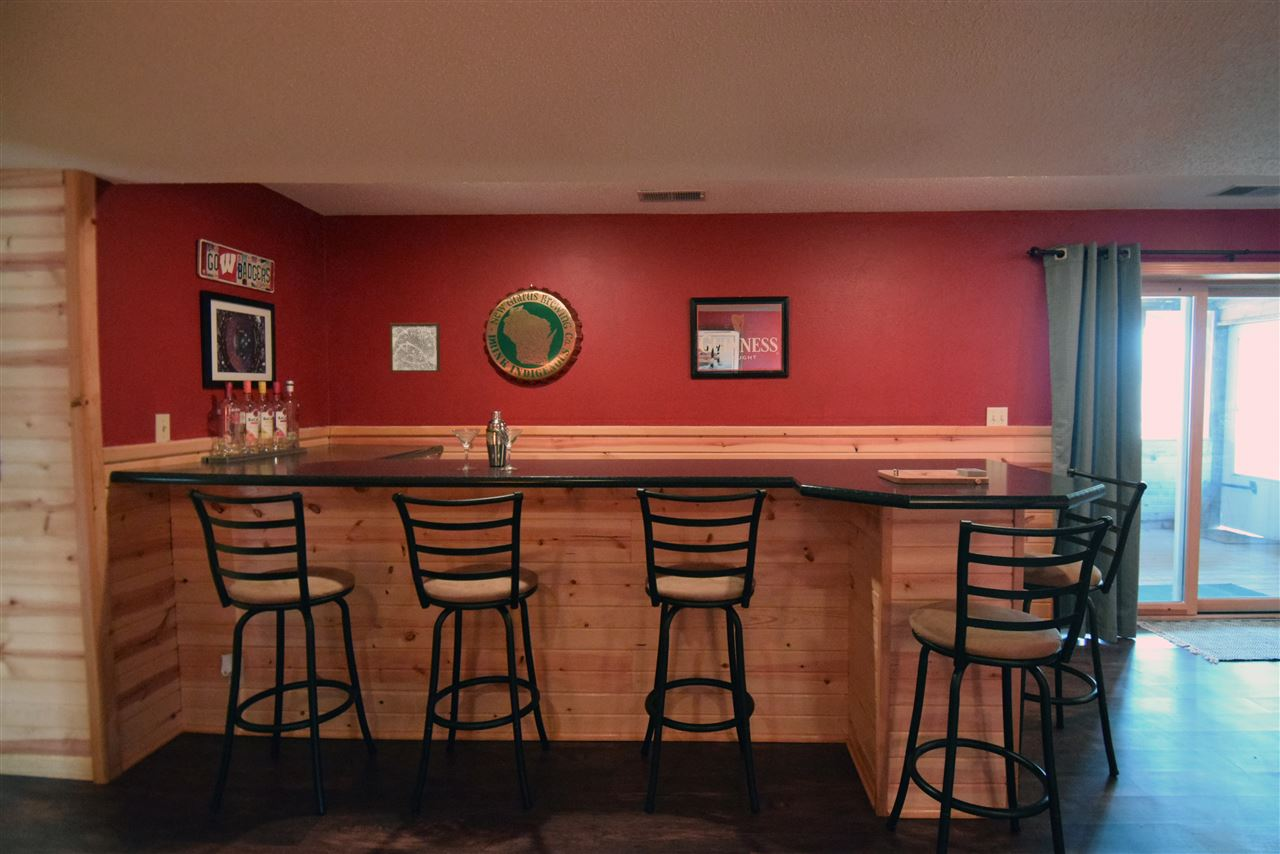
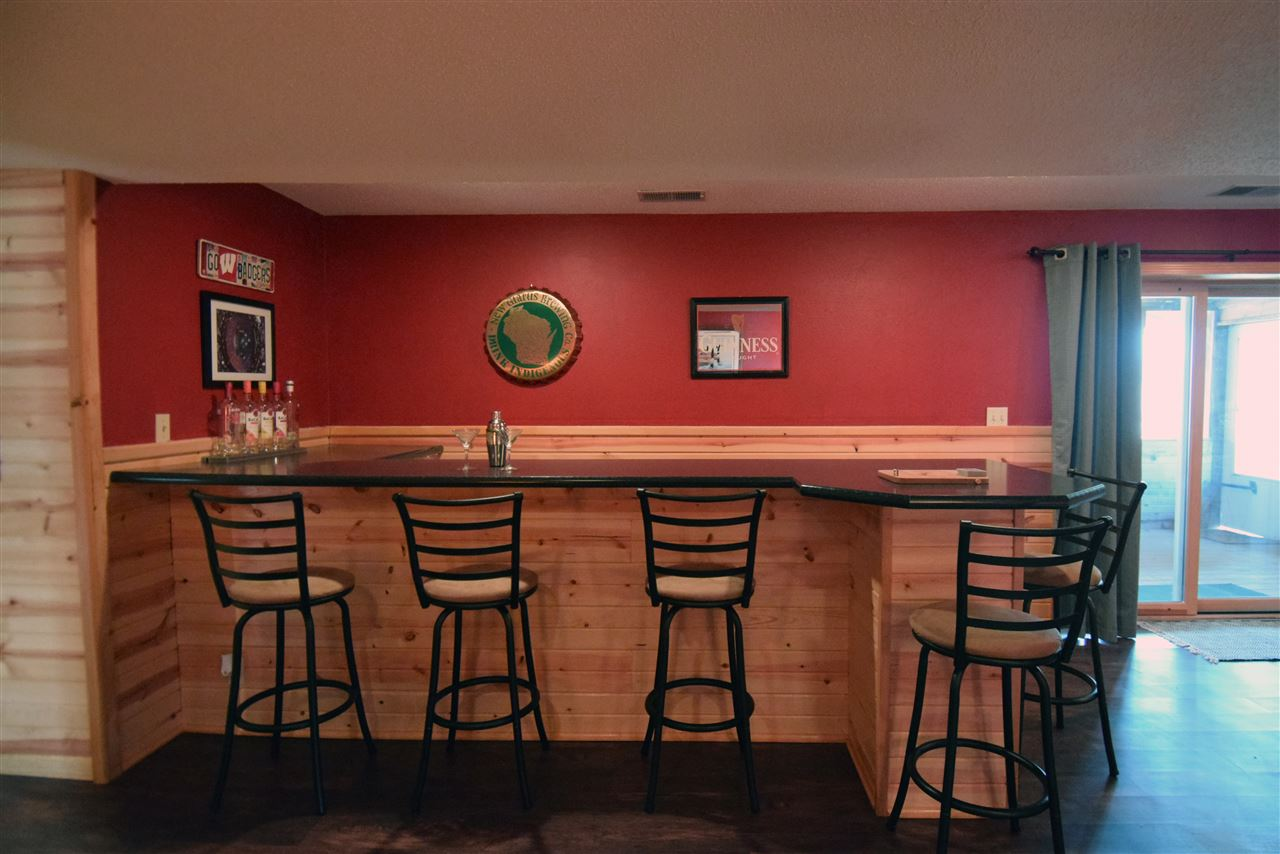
- wall art [389,322,441,373]
